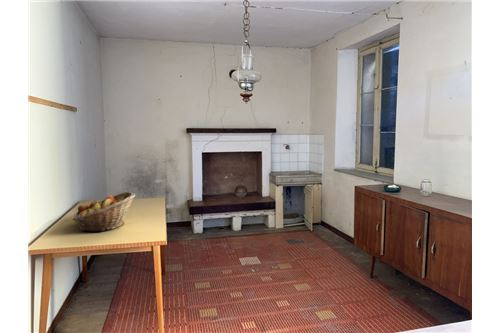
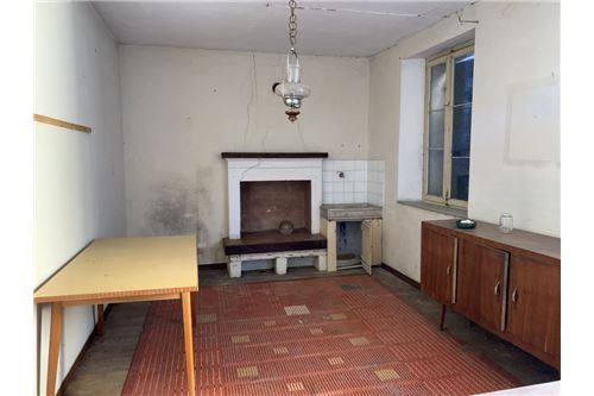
- fruit basket [71,191,137,233]
